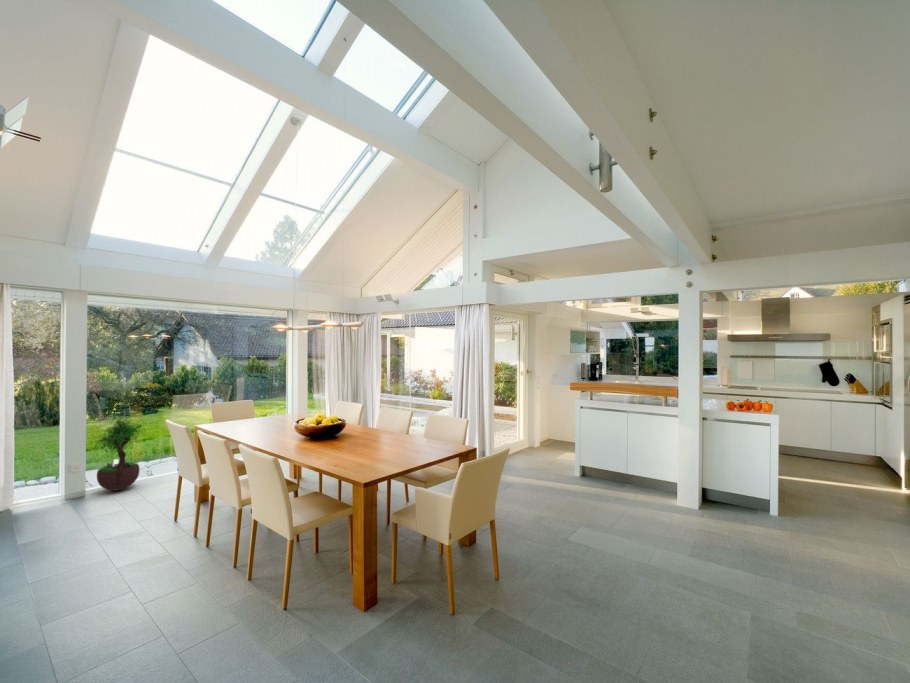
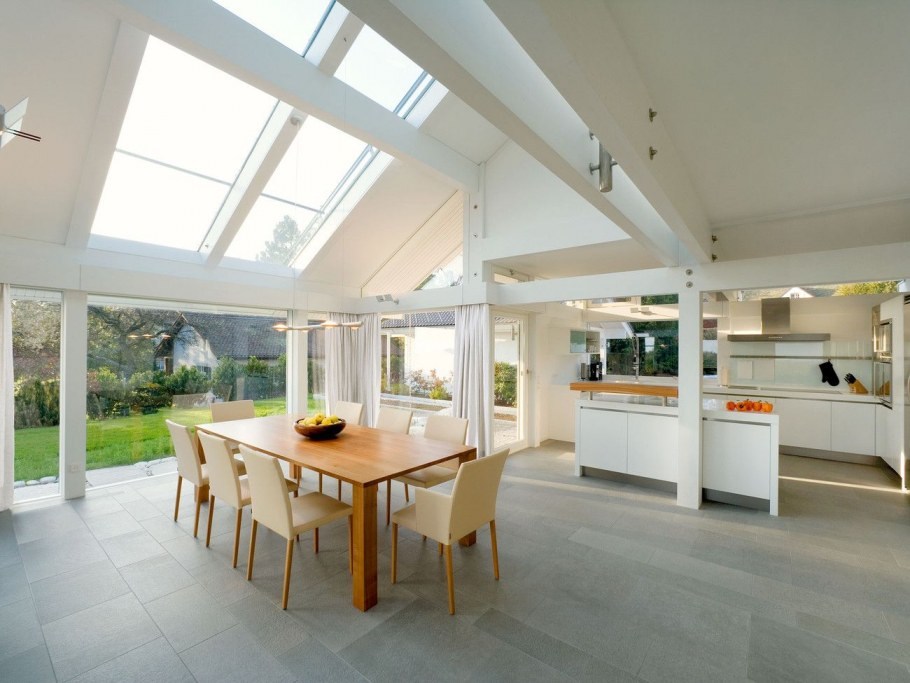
- potted tree [89,416,149,492]
